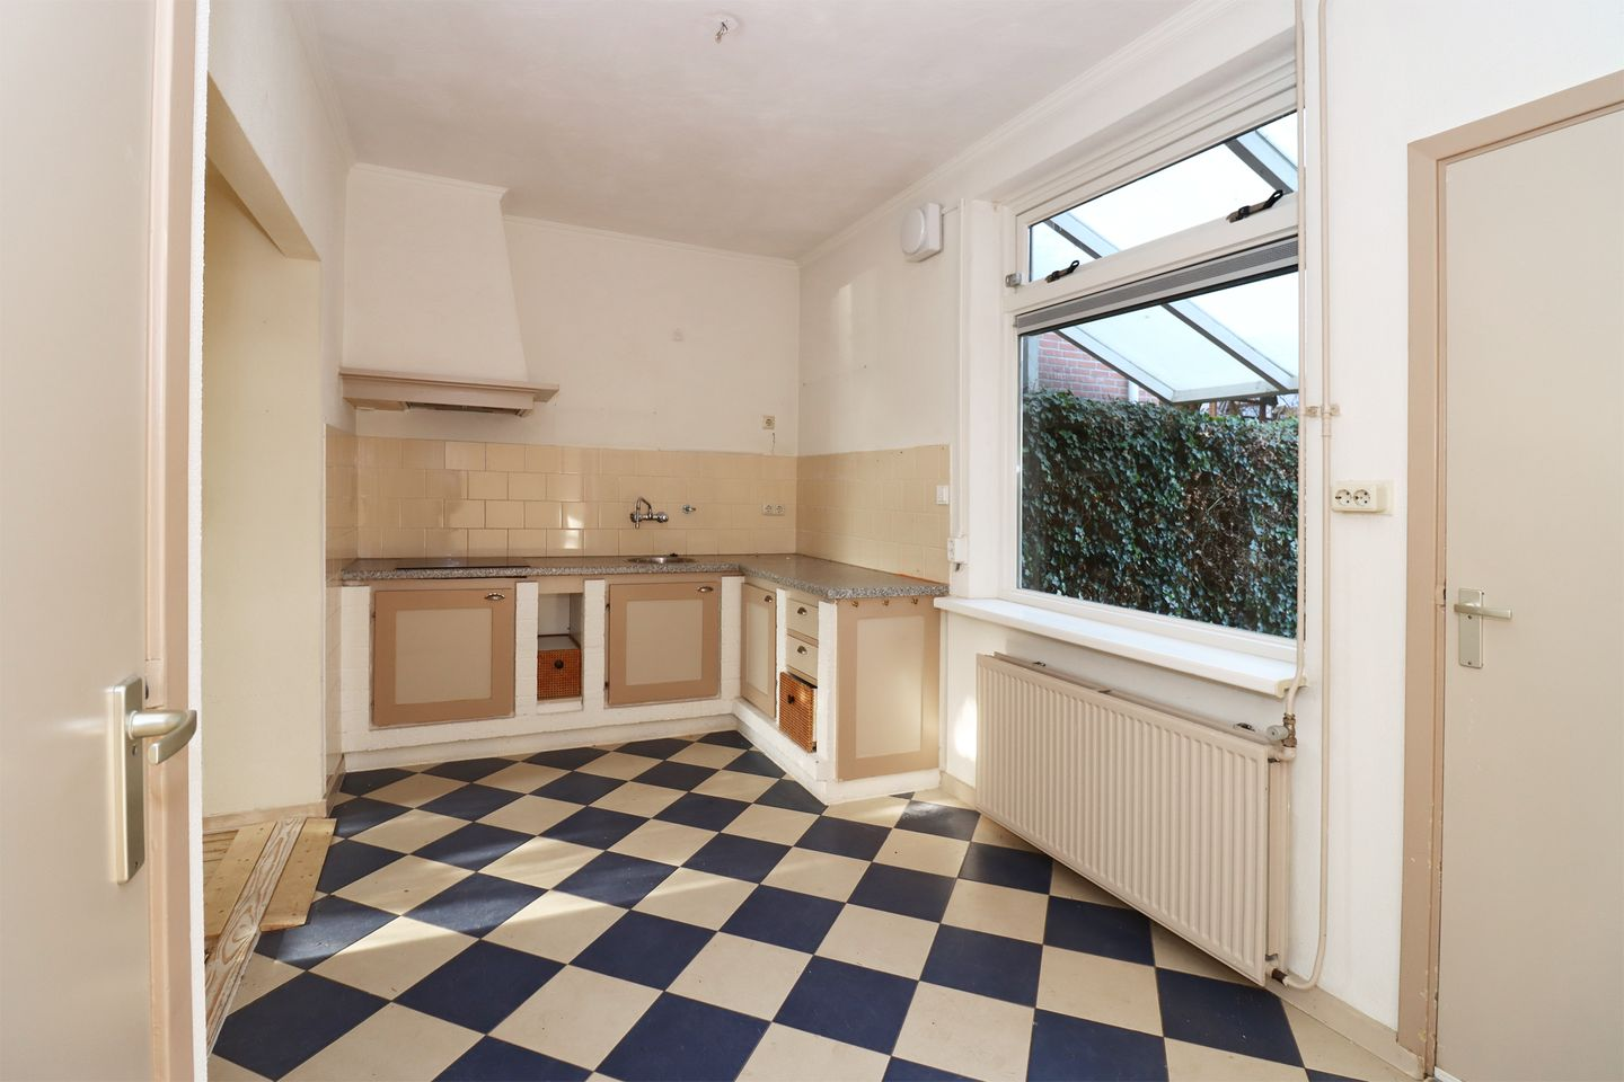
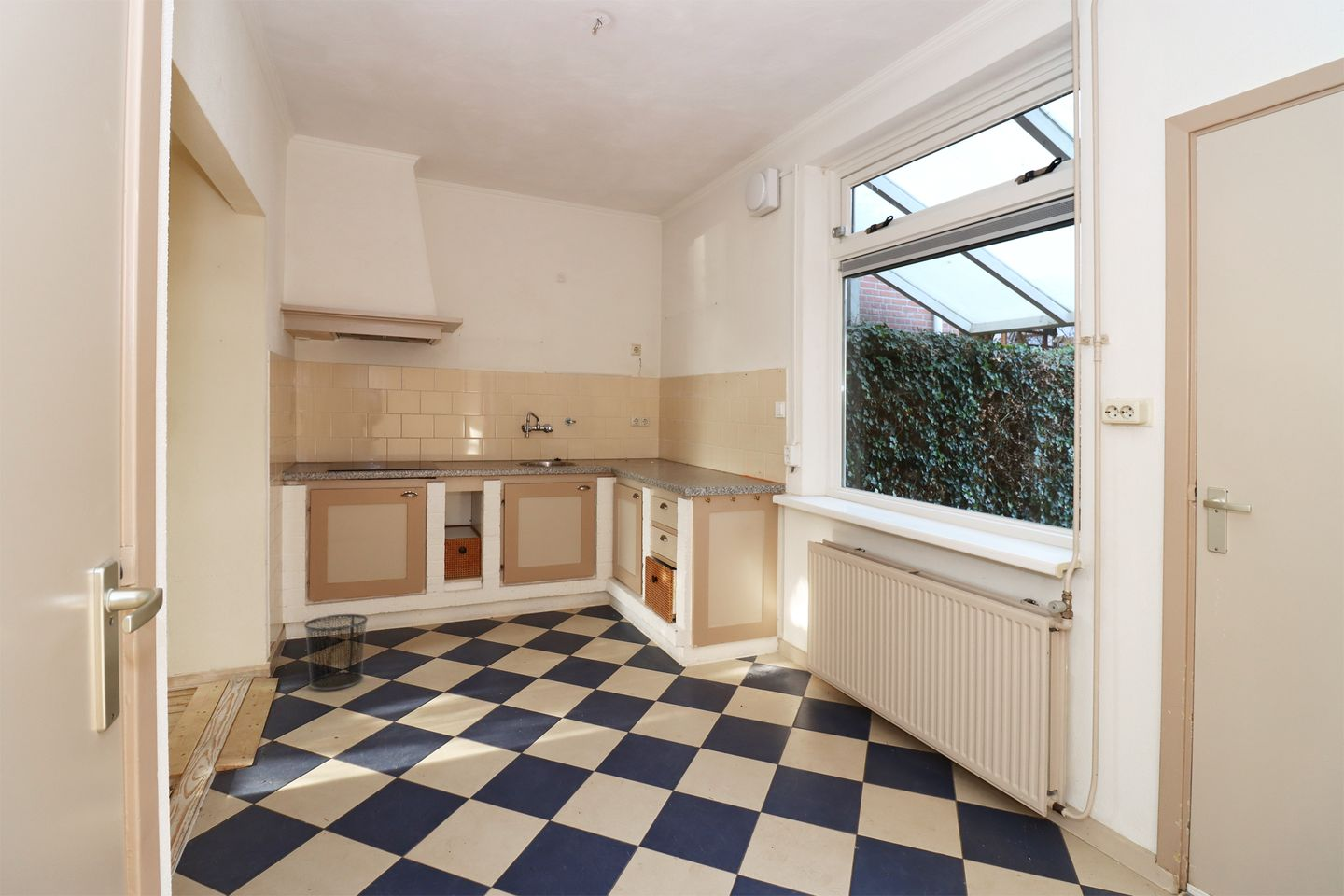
+ waste bin [303,613,369,692]
